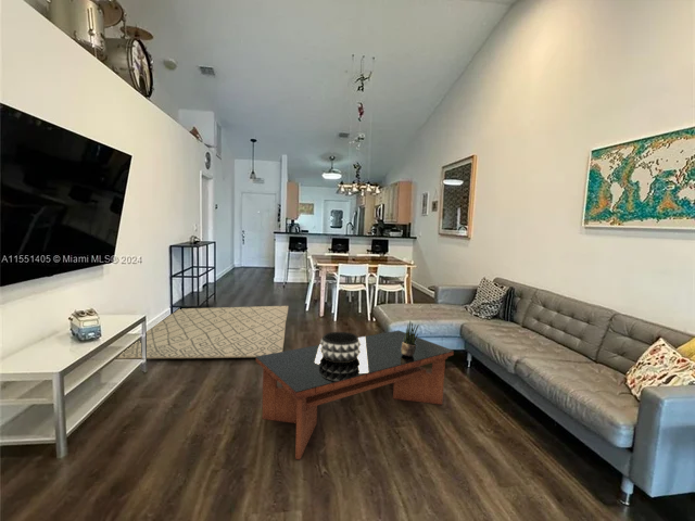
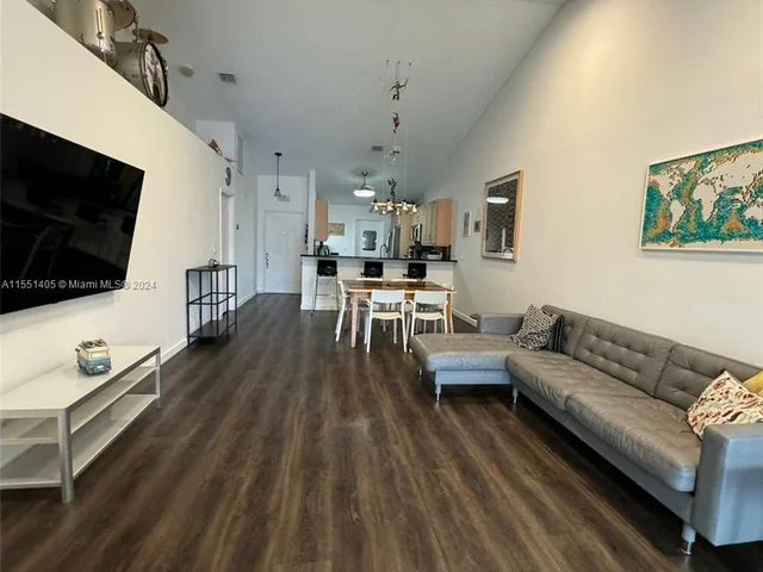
- rug [116,305,289,360]
- coffee table [255,329,455,460]
- decorative bowl [319,331,362,363]
- potted plant [401,320,420,356]
